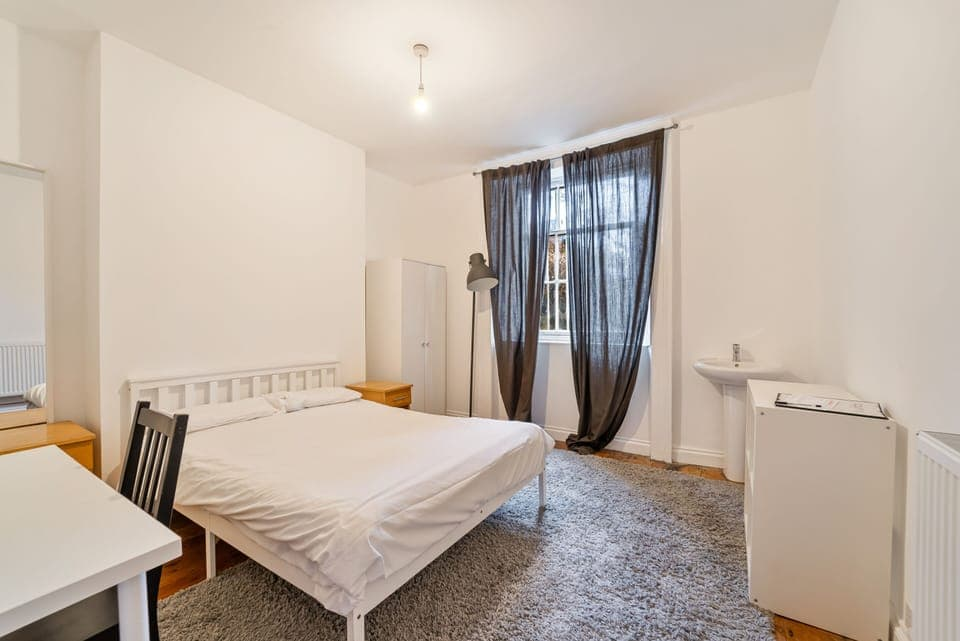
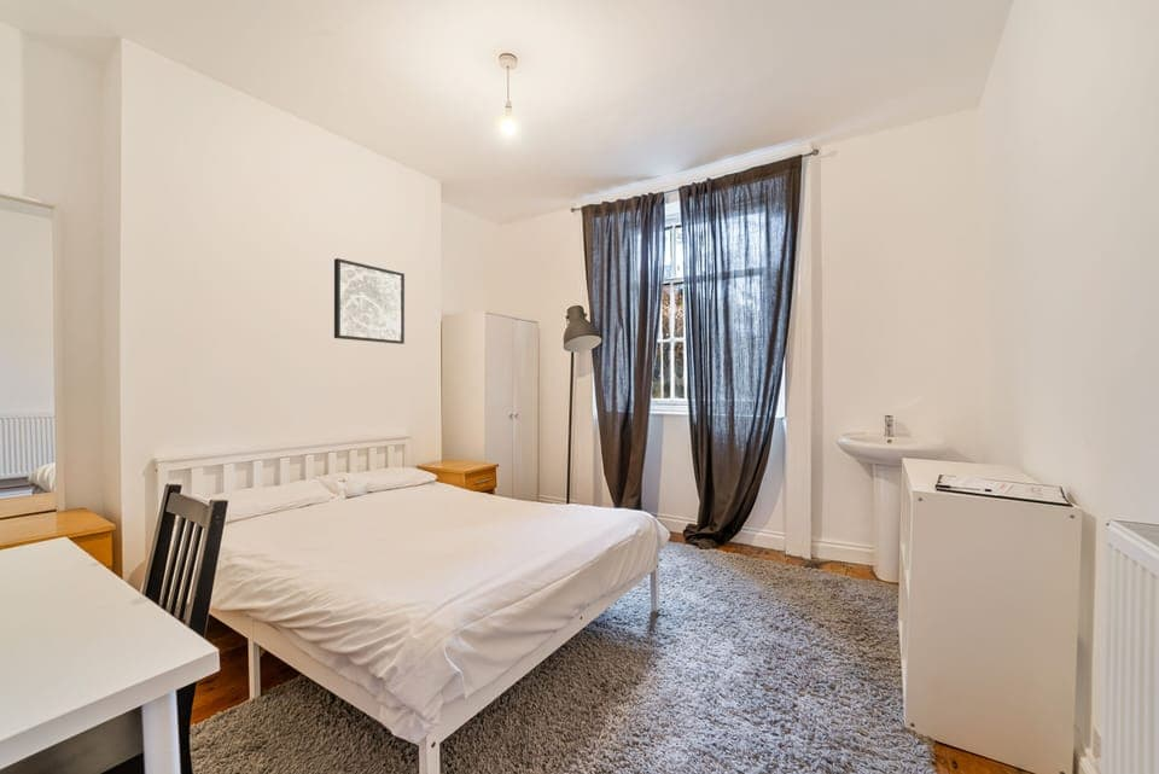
+ wall art [333,257,406,345]
